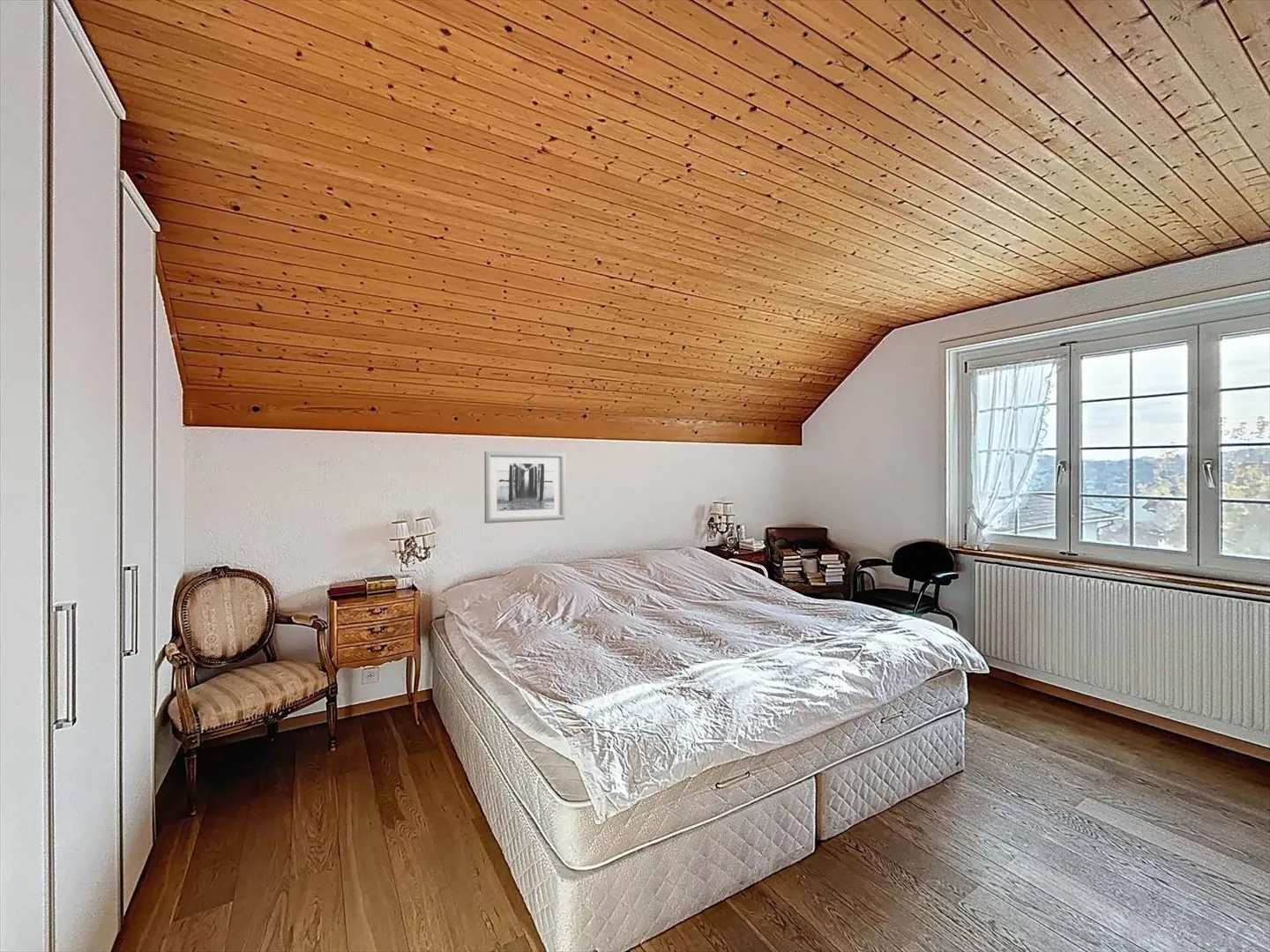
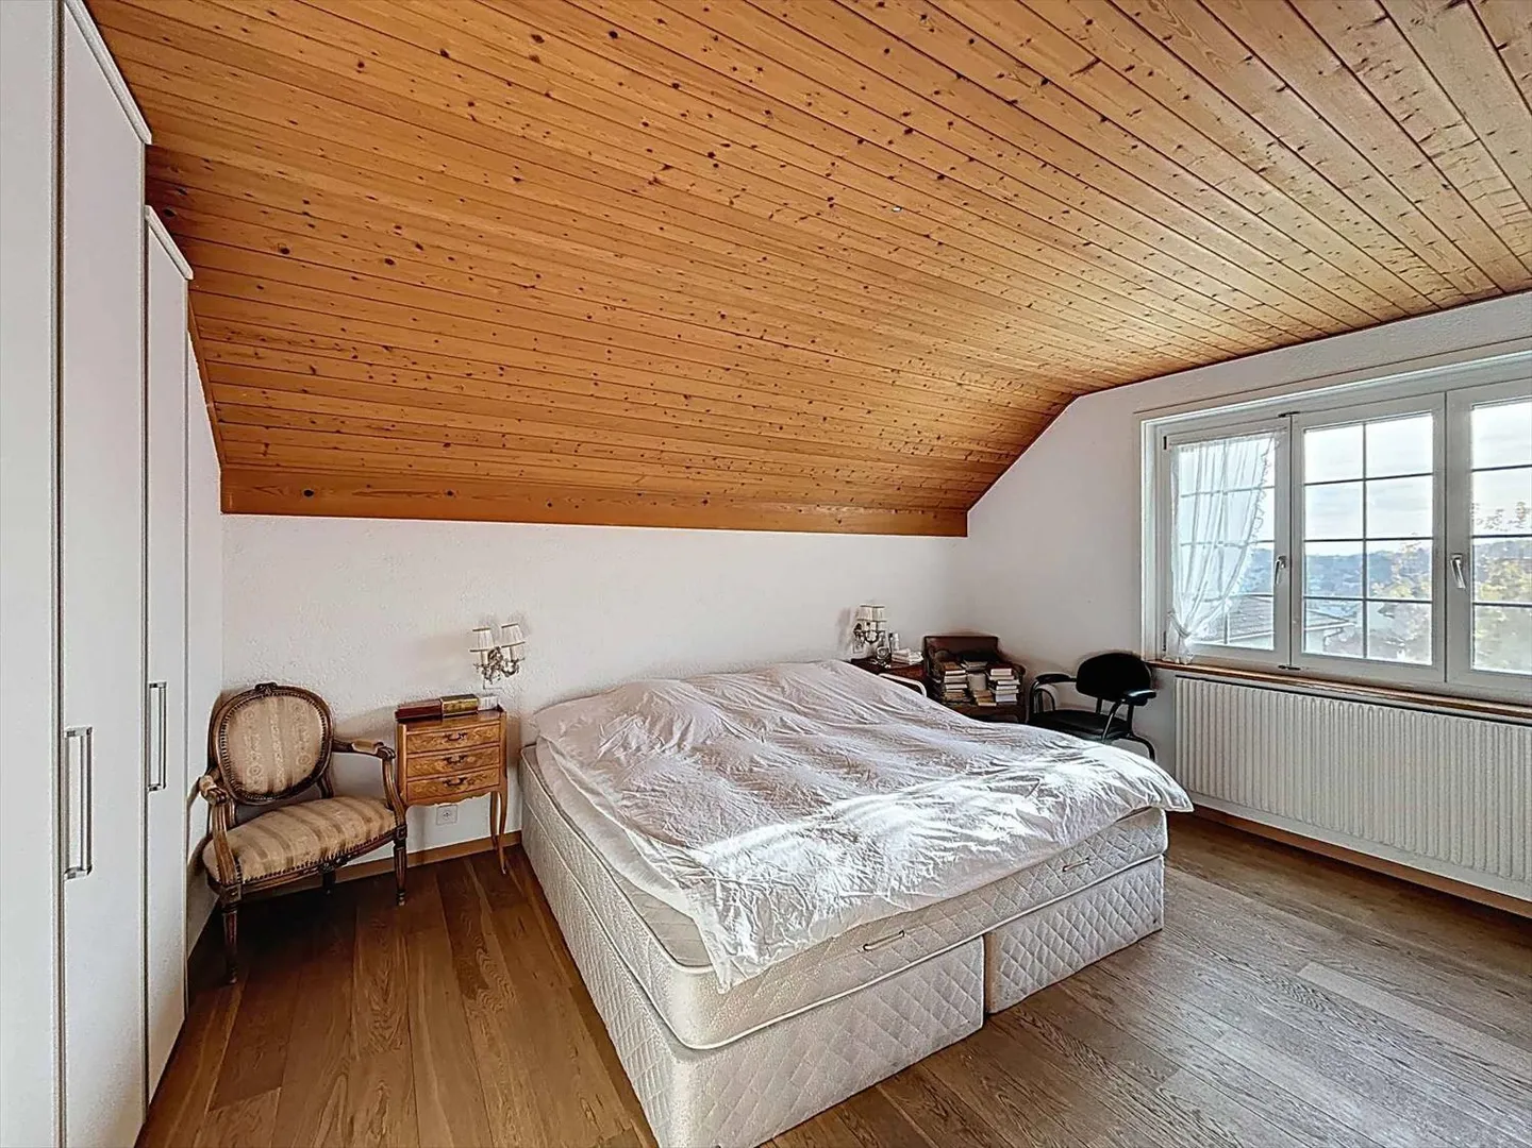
- wall art [483,450,566,524]
